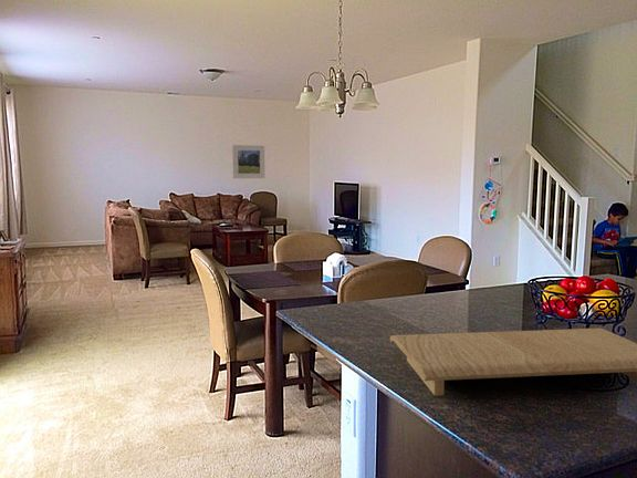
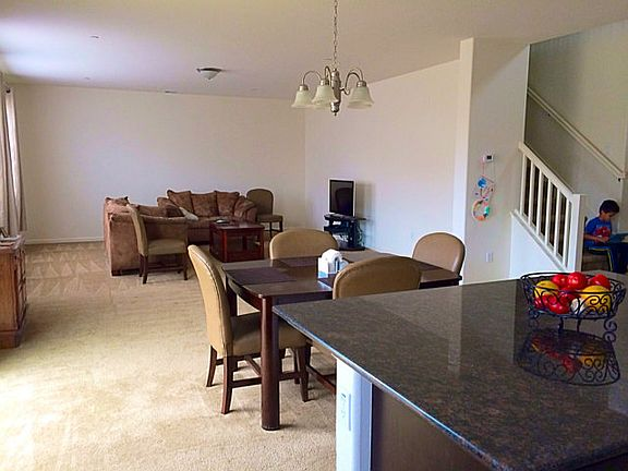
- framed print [231,144,265,179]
- cutting board [389,328,637,396]
